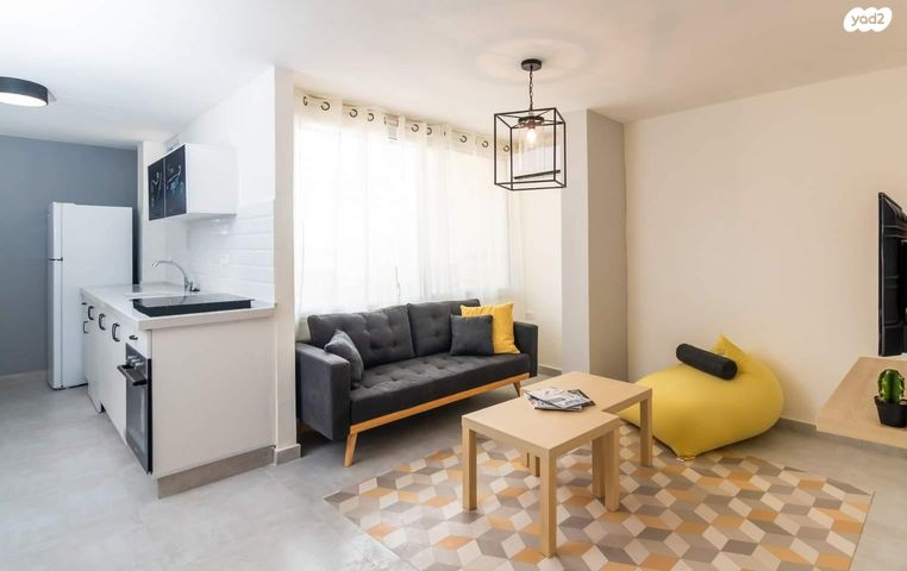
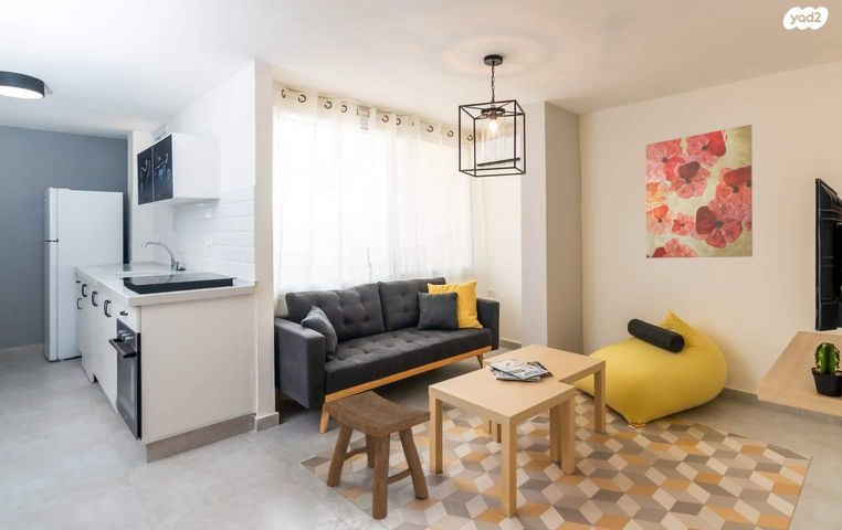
+ wall art [644,124,754,259]
+ stool [324,390,431,521]
